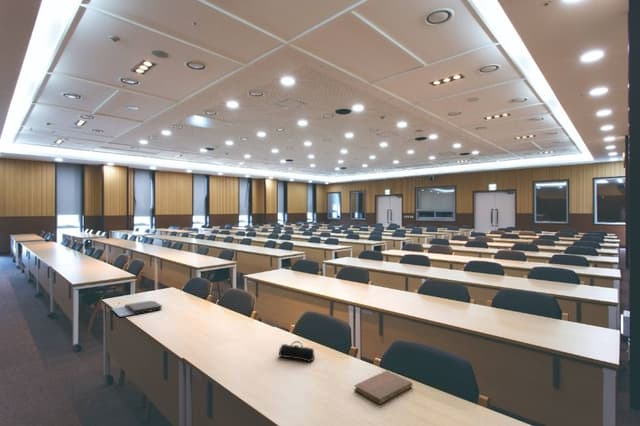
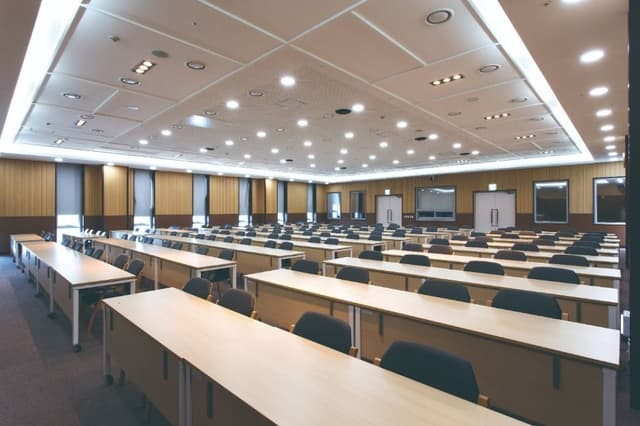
- notebook [110,300,163,318]
- pencil case [278,340,316,363]
- notebook [353,370,413,405]
